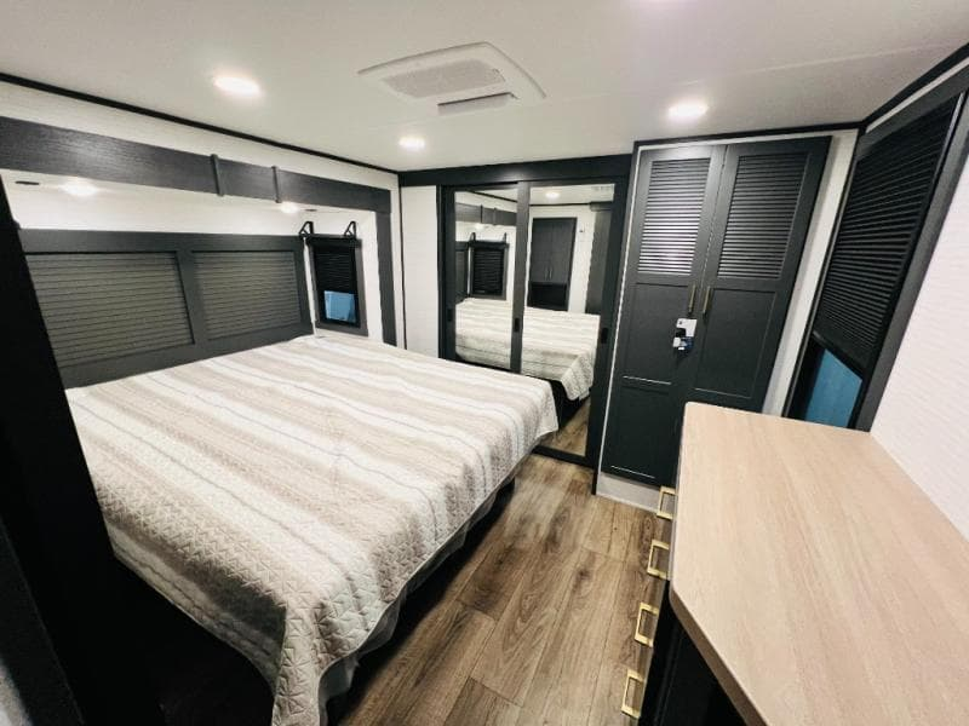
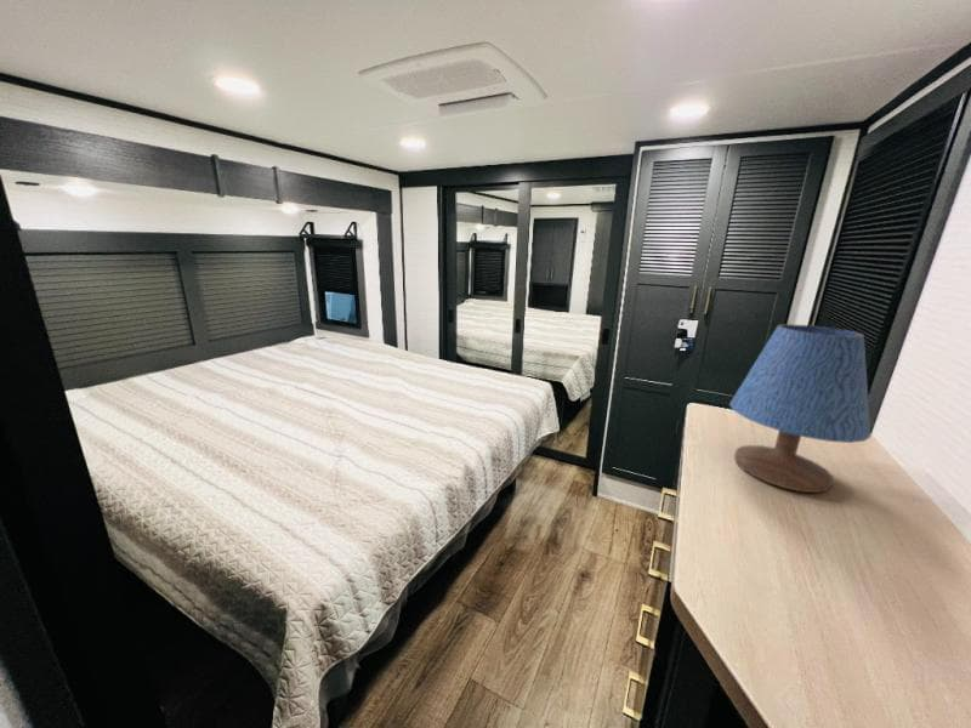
+ table lamp [728,323,871,494]
